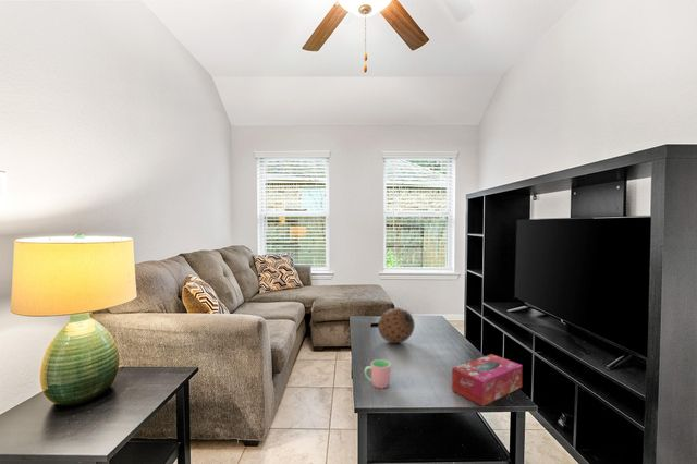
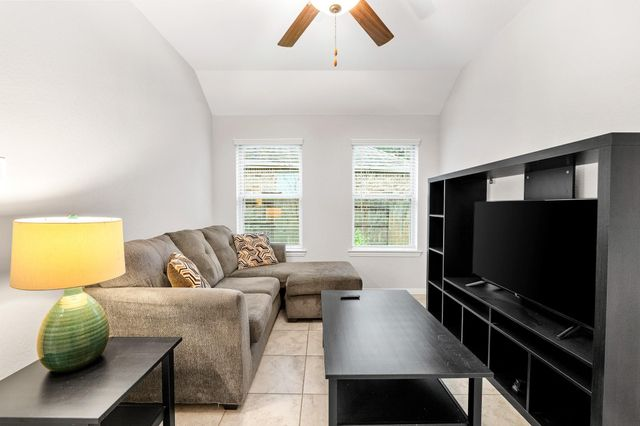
- cup [364,358,392,389]
- decorative ball [377,307,416,344]
- tissue box [451,353,524,407]
